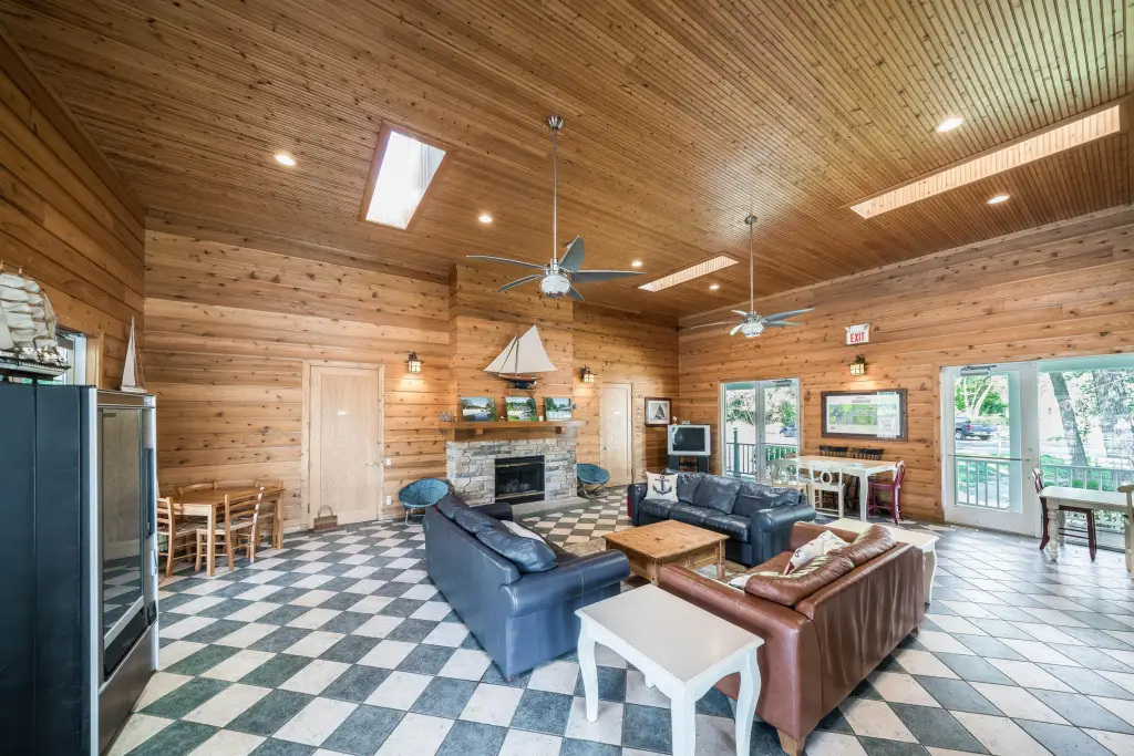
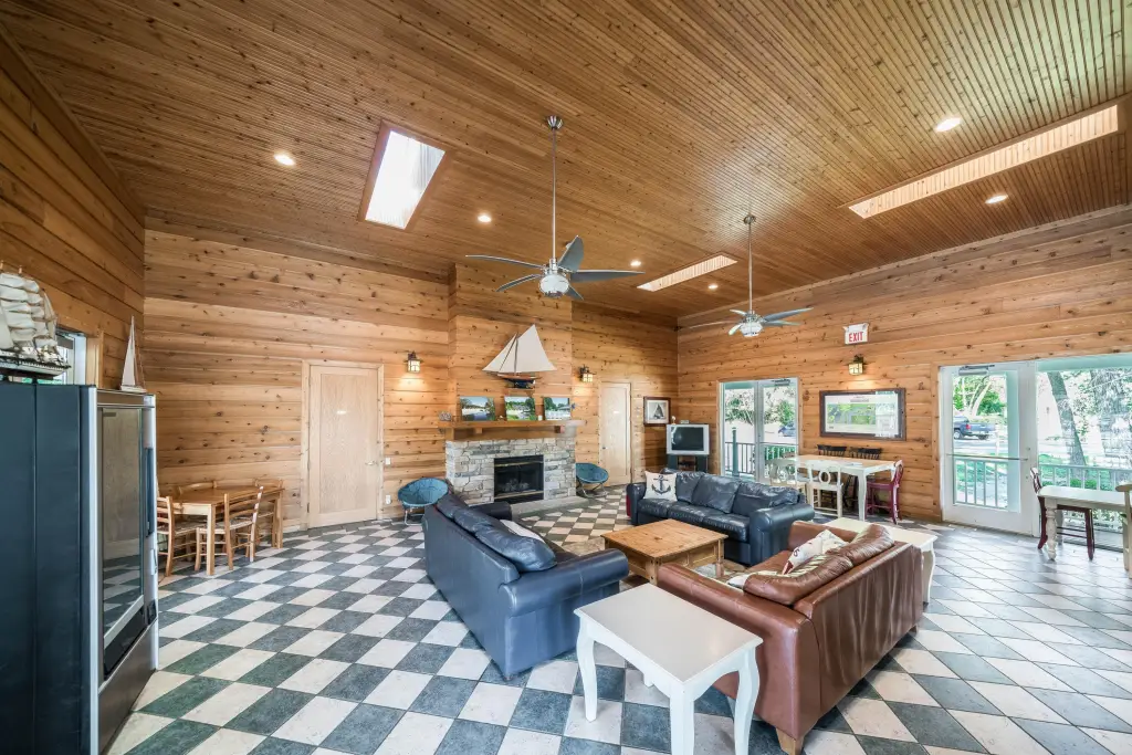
- basket [312,505,339,535]
